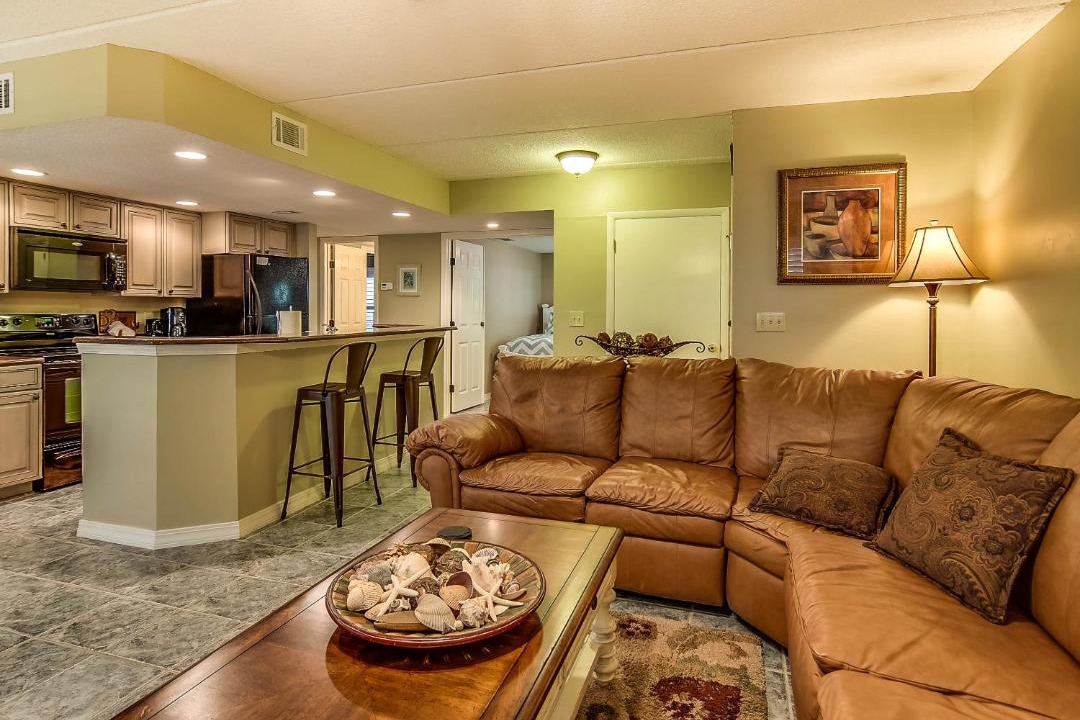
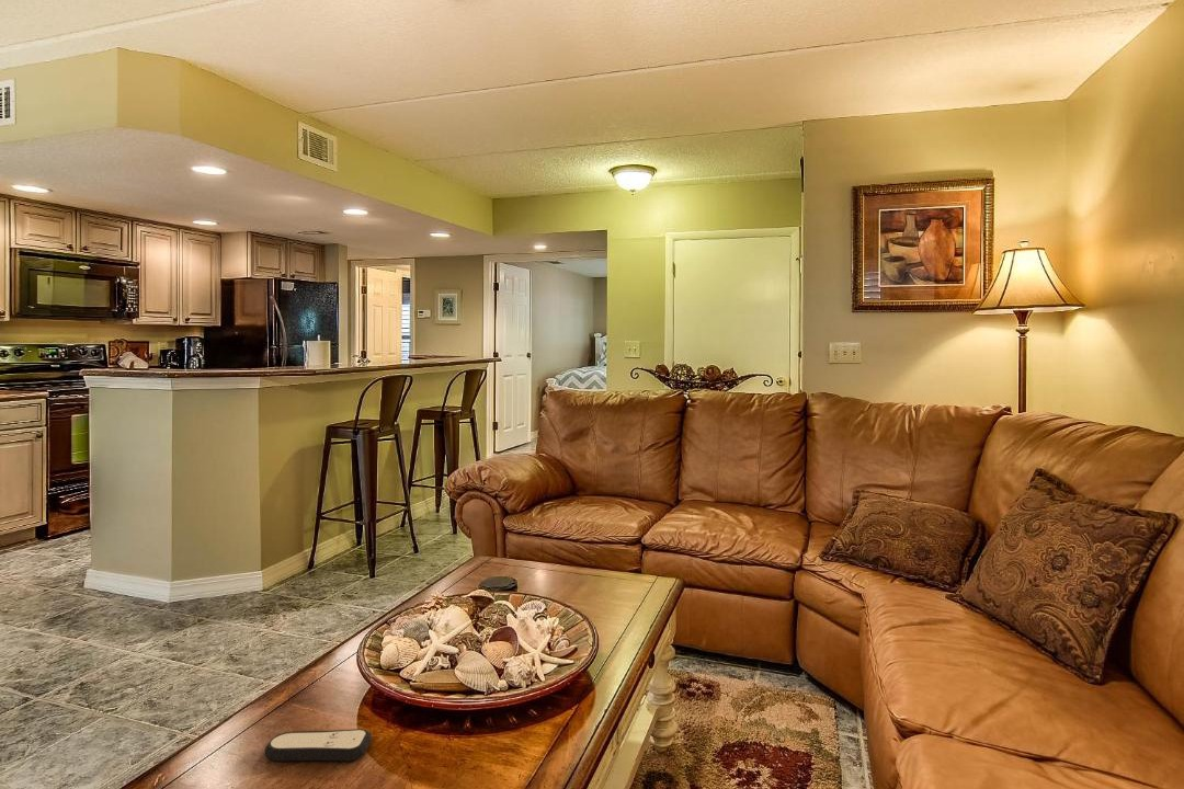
+ remote control [263,728,373,762]
